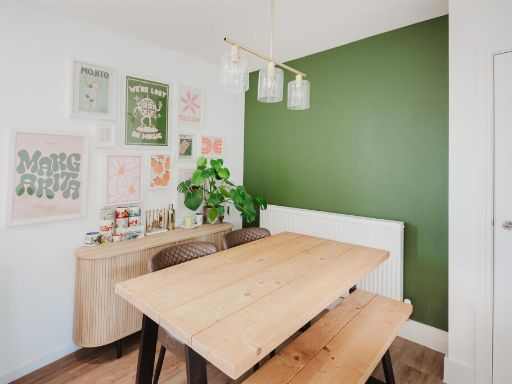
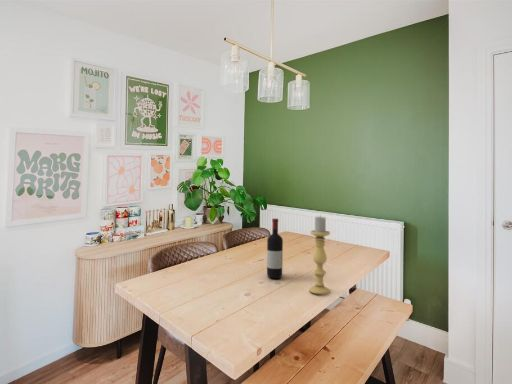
+ candle holder [308,214,331,295]
+ wine bottle [266,218,284,280]
